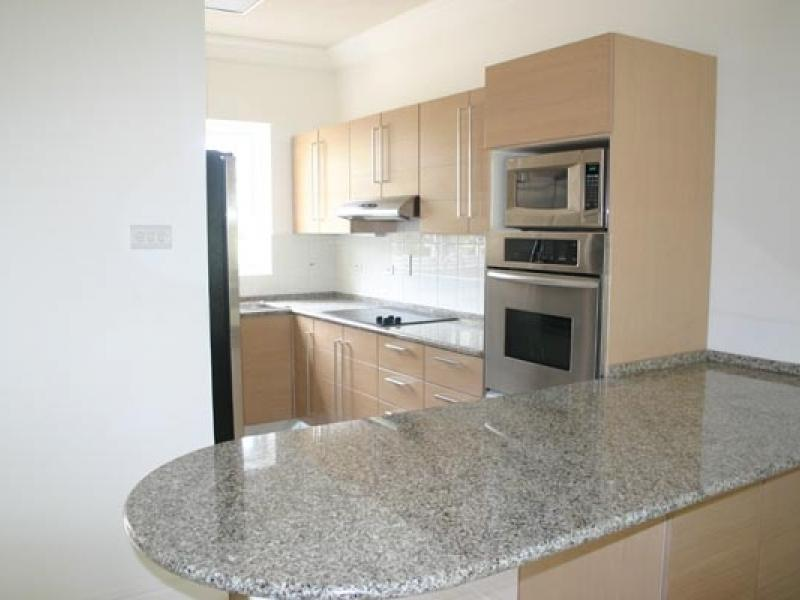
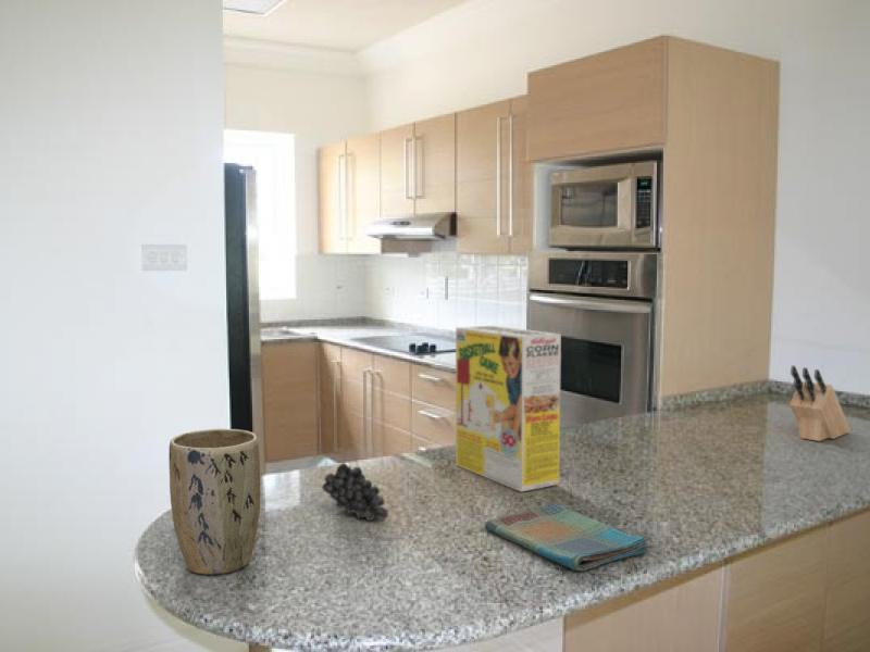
+ cereal box [455,325,562,492]
+ plant pot [167,428,261,576]
+ dish towel [484,503,651,572]
+ fruit [322,462,389,522]
+ knife block [788,365,852,442]
